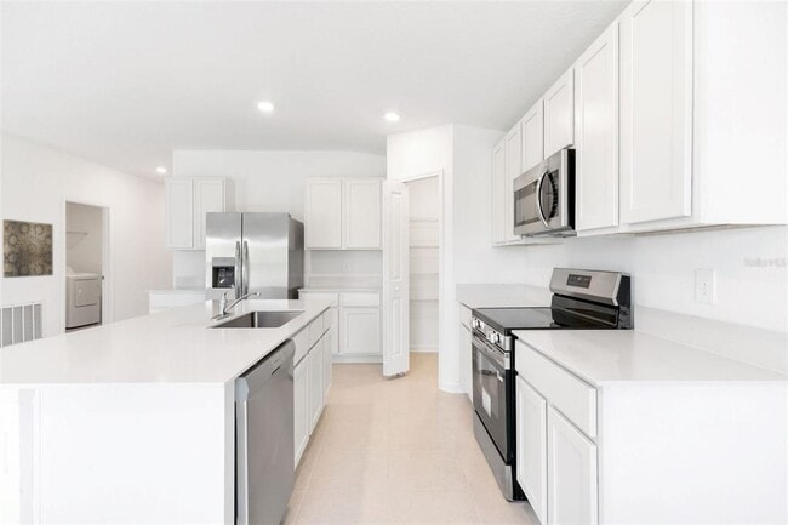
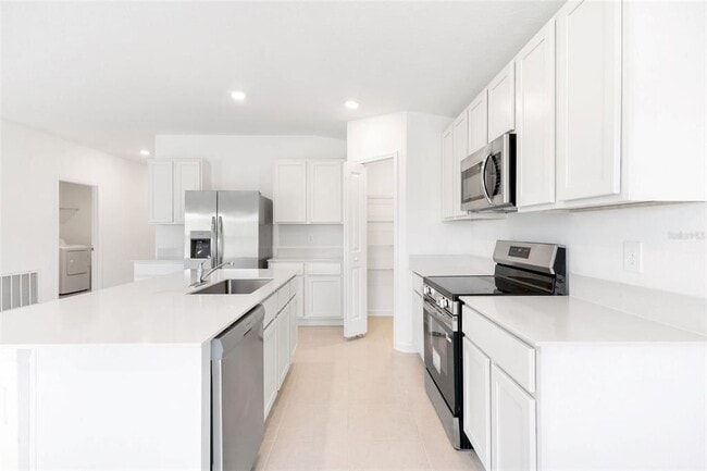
- wall art [1,218,55,279]
